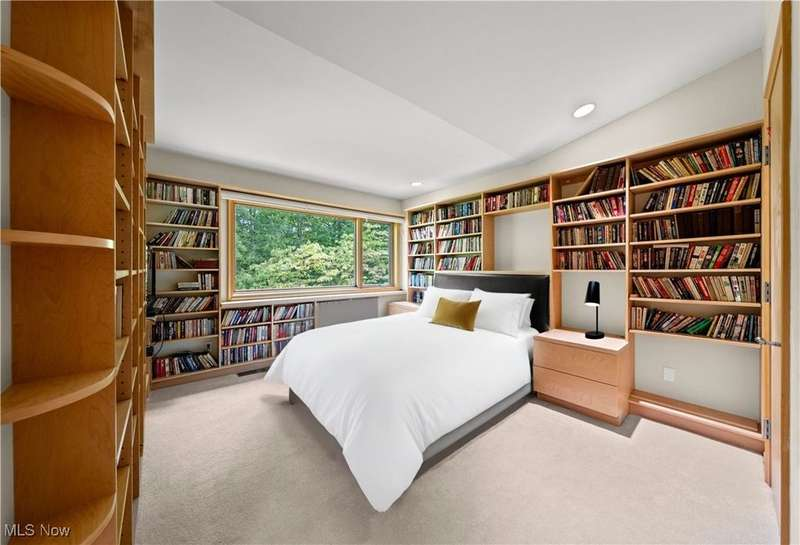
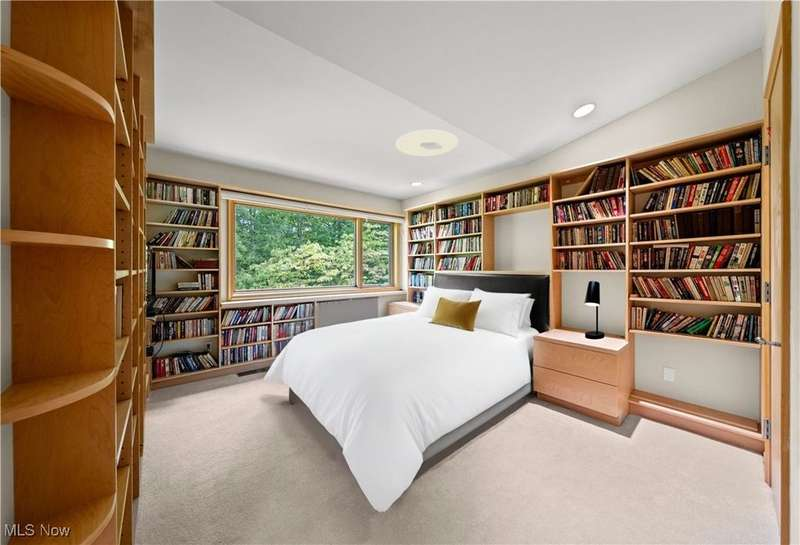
+ ceiling light [395,129,459,157]
